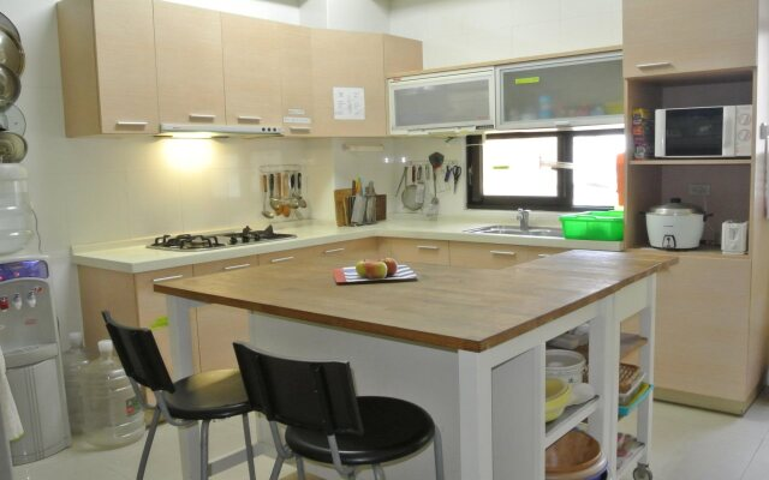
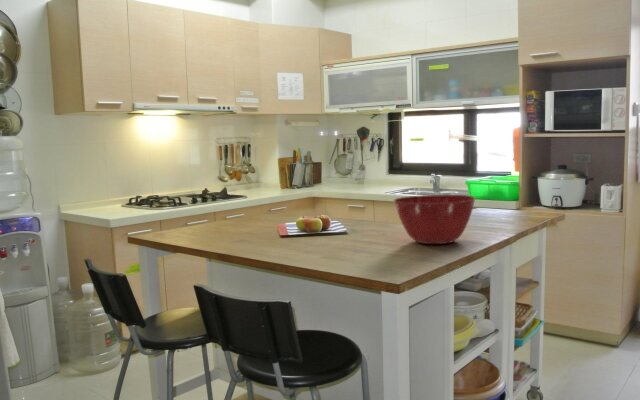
+ mixing bowl [393,194,477,245]
